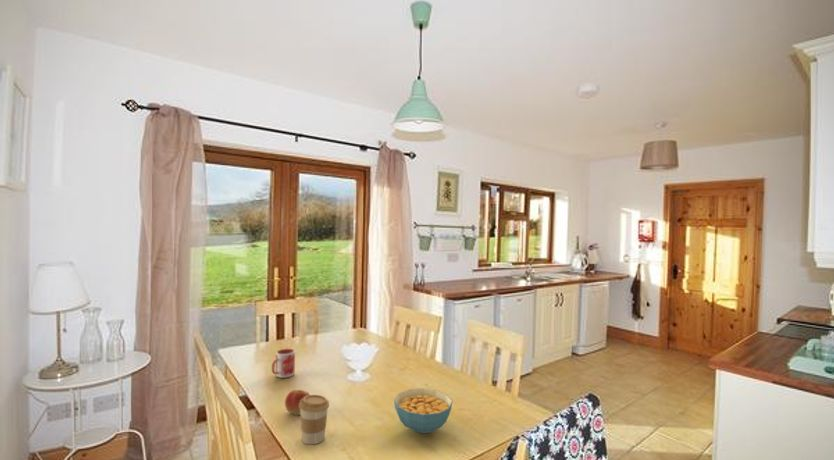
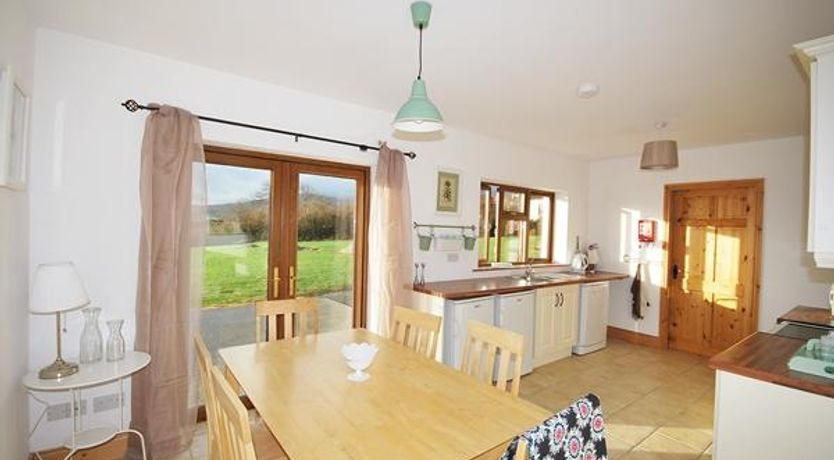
- mug [271,348,296,379]
- apple [284,389,311,416]
- cereal bowl [393,387,453,435]
- coffee cup [299,394,330,445]
